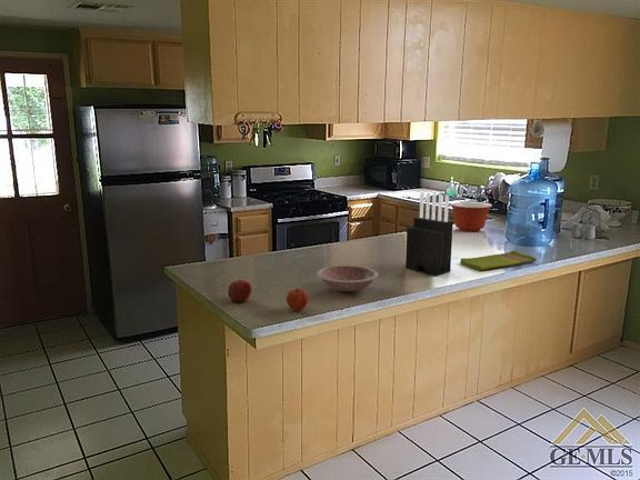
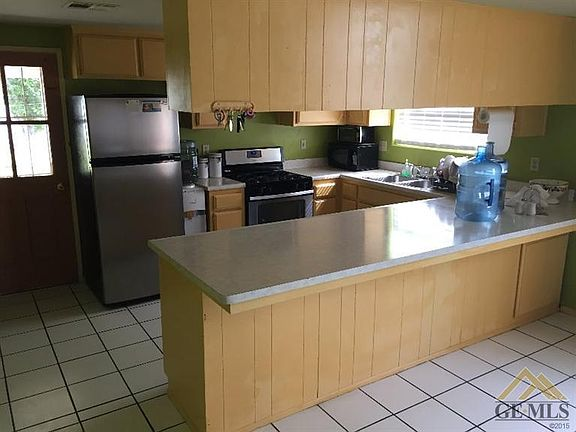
- apple [227,279,253,303]
- apple [286,288,309,311]
- knife block [404,191,454,277]
- bowl [316,264,379,292]
- mixing bowl [449,201,493,233]
- dish towel [459,249,538,271]
